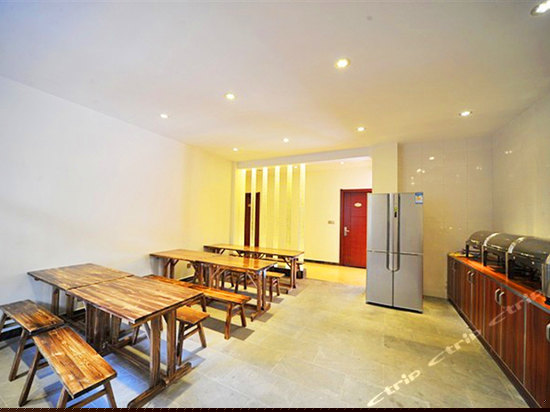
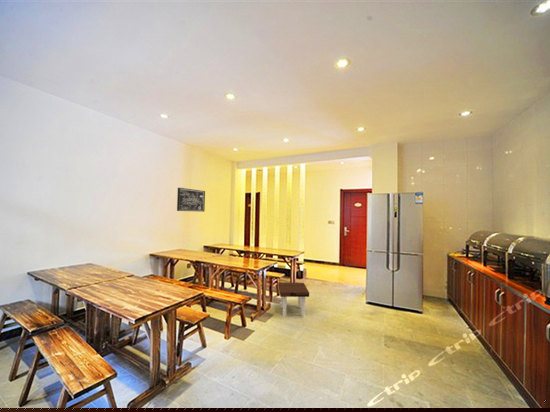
+ side table [277,282,310,318]
+ wall art [176,187,206,213]
